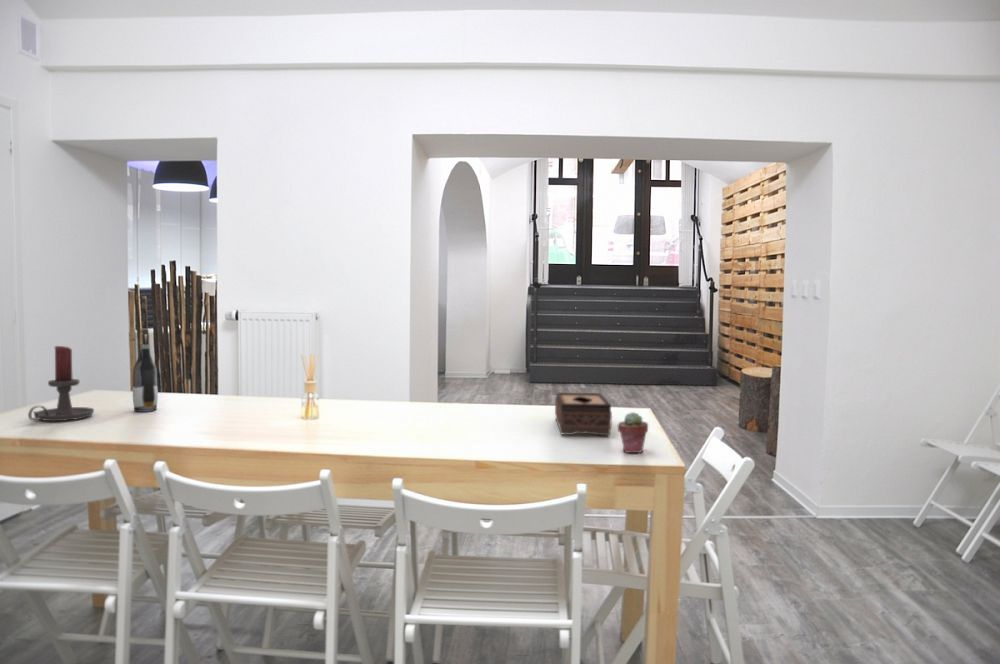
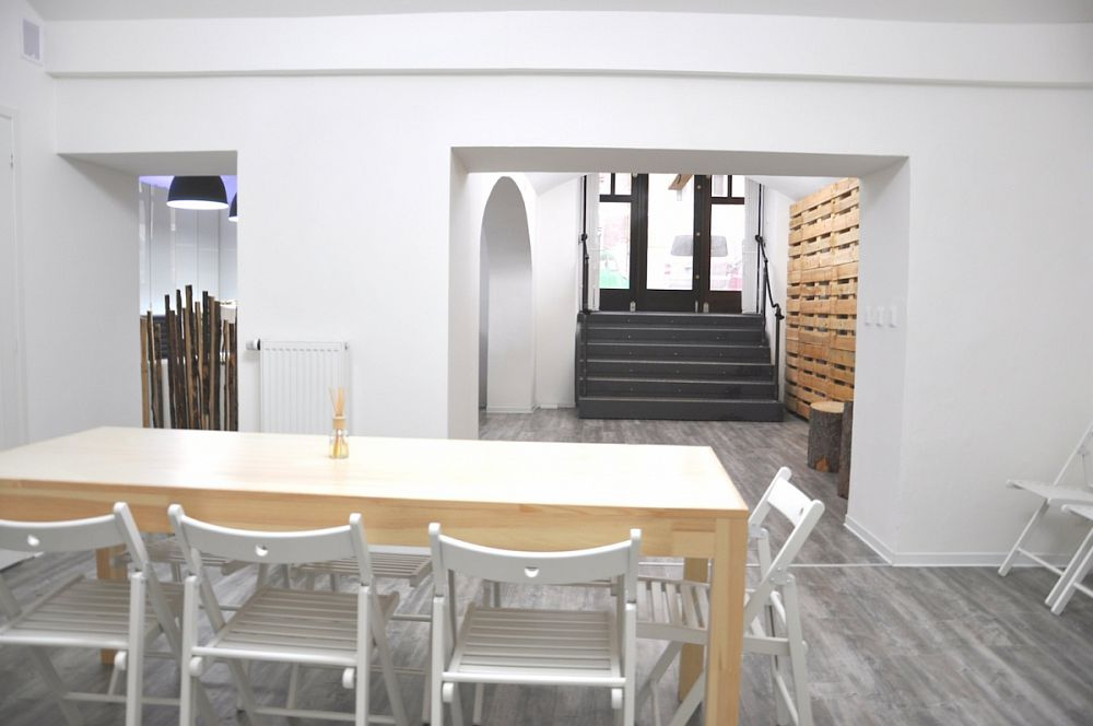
- tissue box [554,392,613,436]
- wine bottle [132,328,159,413]
- potted succulent [617,411,649,454]
- candle holder [27,345,95,422]
